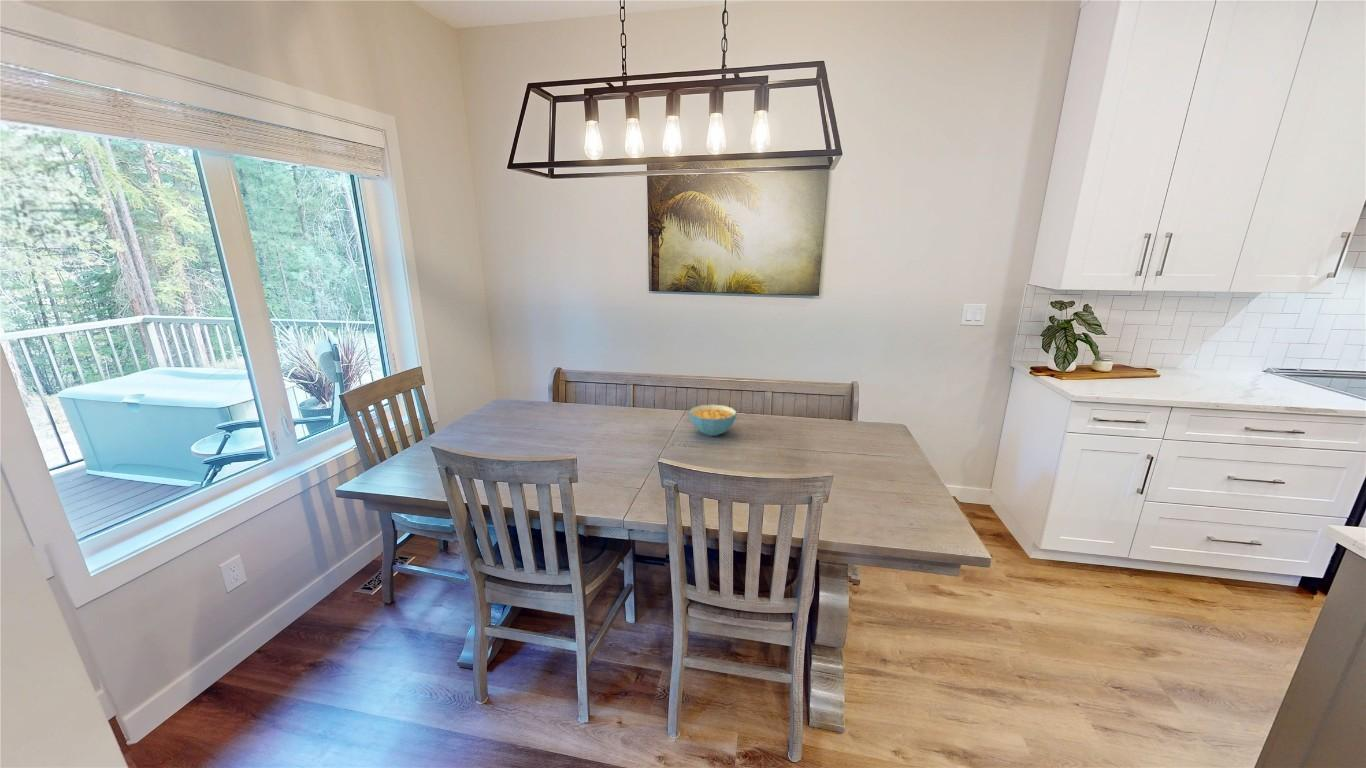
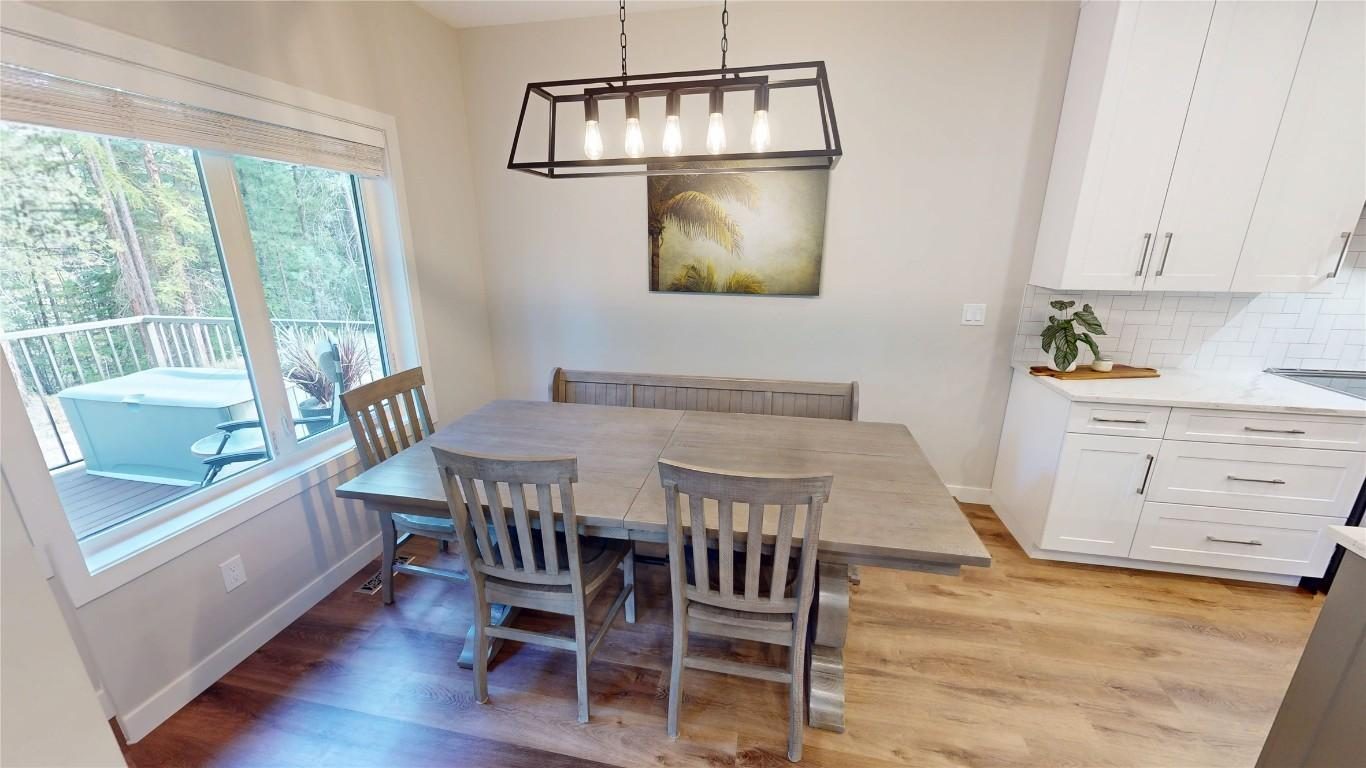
- cereal bowl [688,404,738,437]
